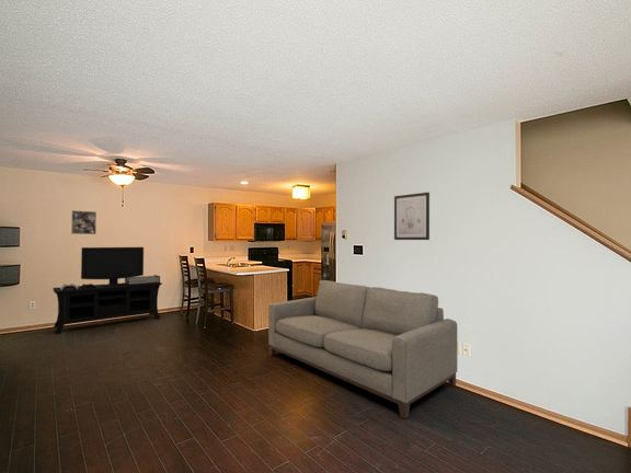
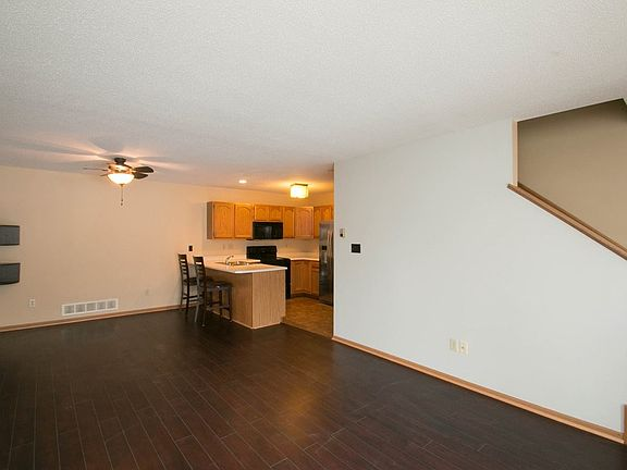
- media console [51,246,163,335]
- sofa [267,279,458,419]
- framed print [70,209,97,235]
- wall art [393,192,431,241]
